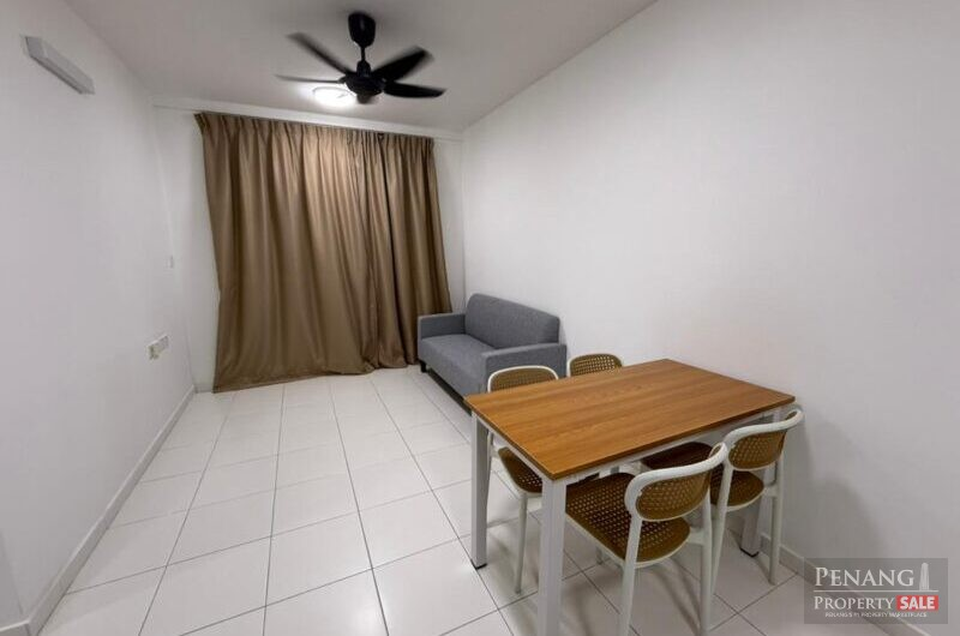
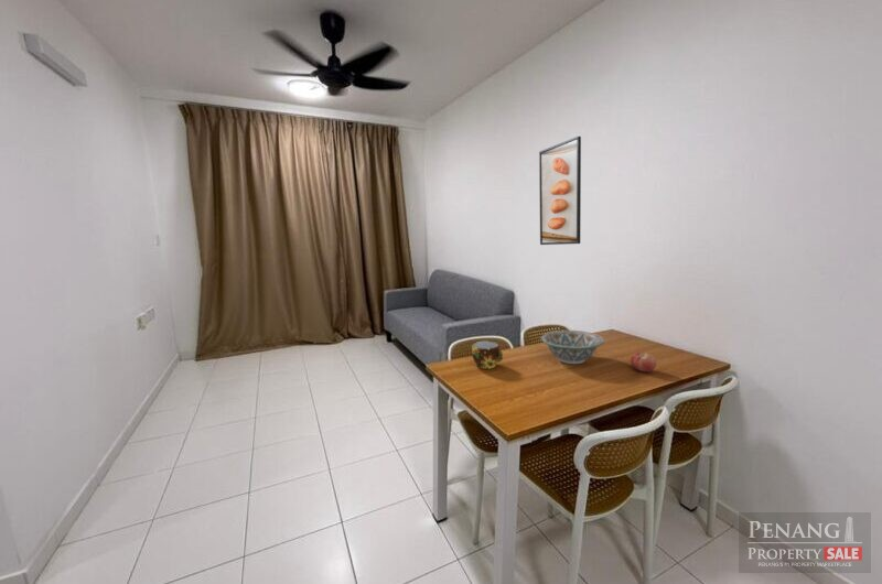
+ fruit [630,352,657,374]
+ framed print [538,136,582,246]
+ decorative bowl [540,329,605,365]
+ cup [471,340,504,370]
